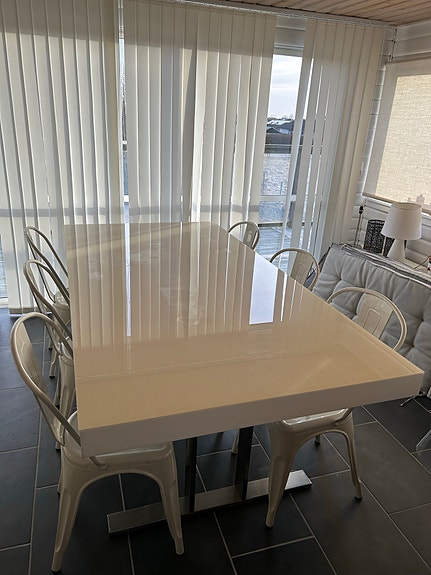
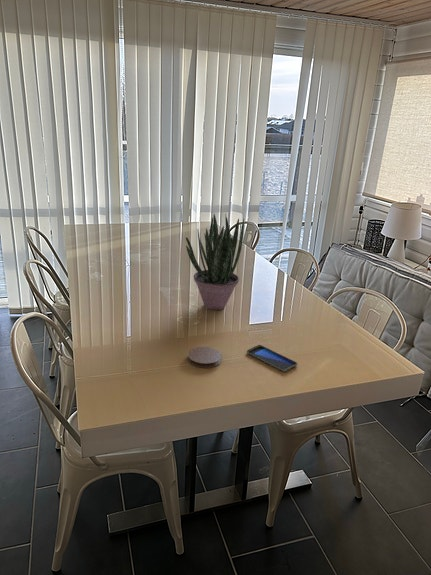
+ coaster [187,346,223,369]
+ smartphone [246,344,298,372]
+ potted plant [185,212,245,311]
